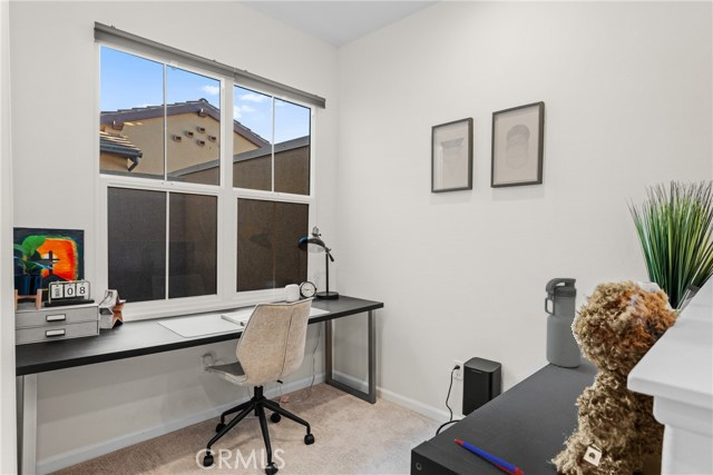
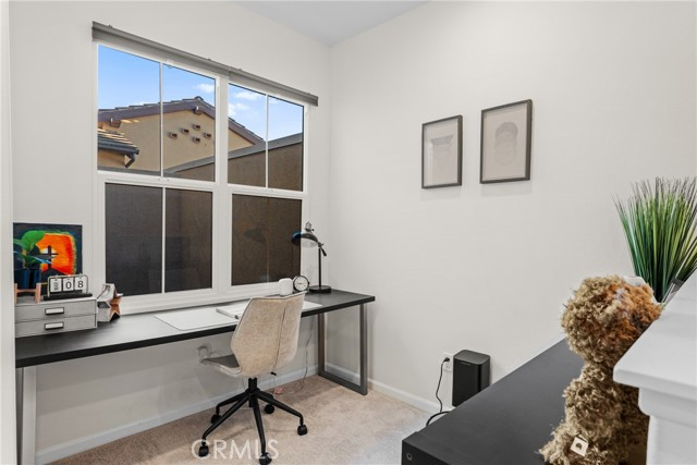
- water bottle [544,277,582,368]
- pen [453,438,526,475]
